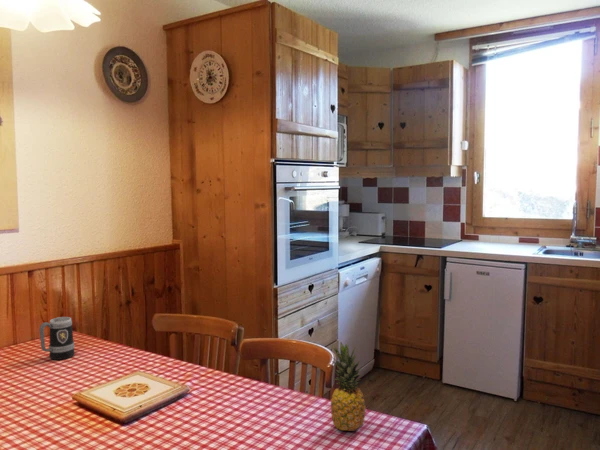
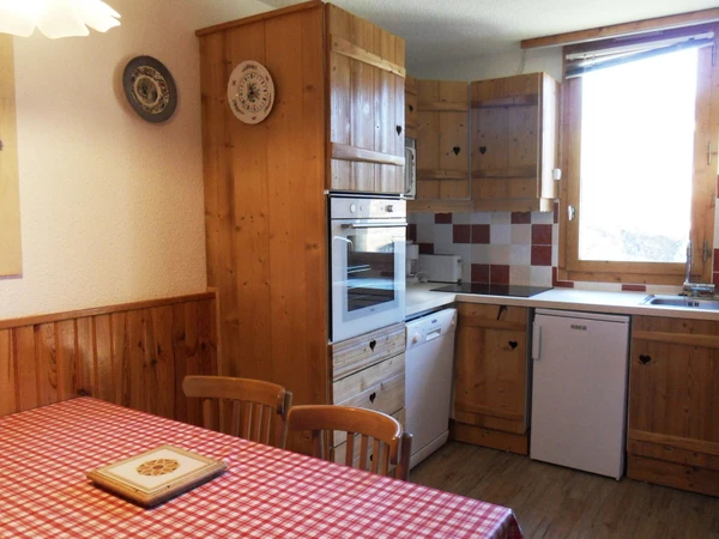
- mug [38,316,76,361]
- fruit [330,342,367,432]
